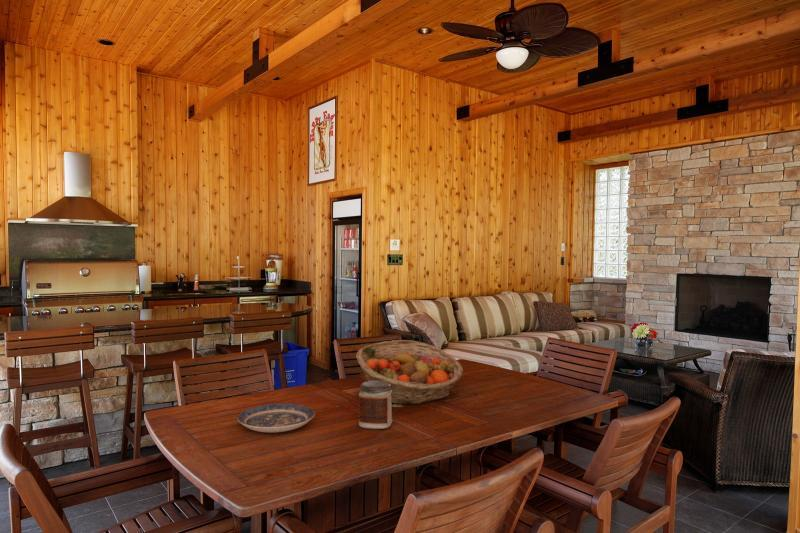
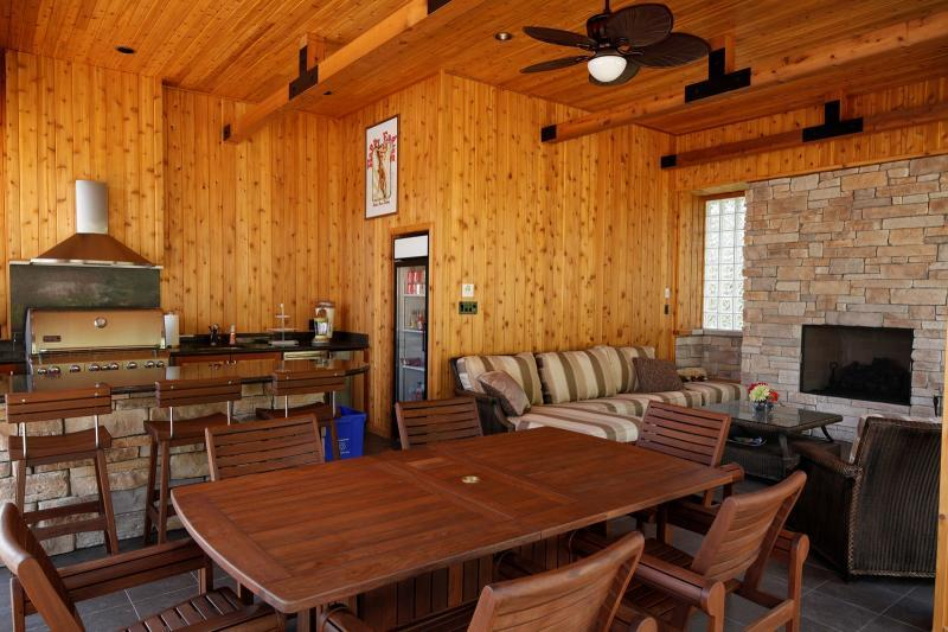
- plate [236,403,316,433]
- jar [358,380,394,430]
- fruit basket [355,339,464,405]
